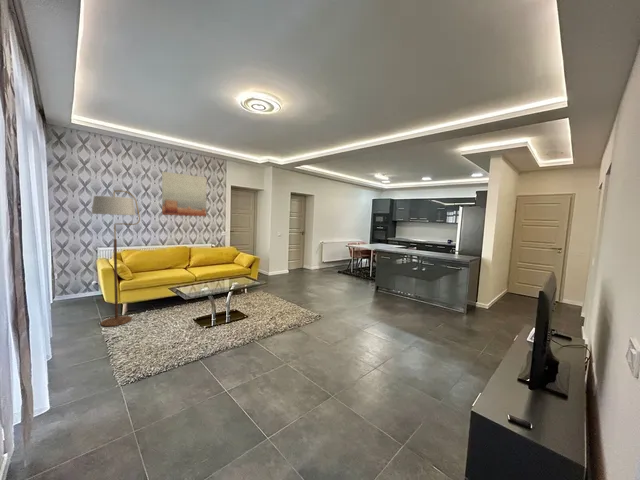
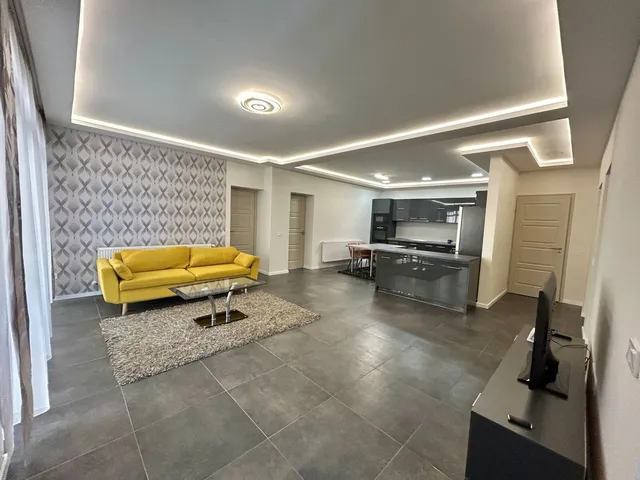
- floor lamp [91,189,141,327]
- wall art [161,171,207,217]
